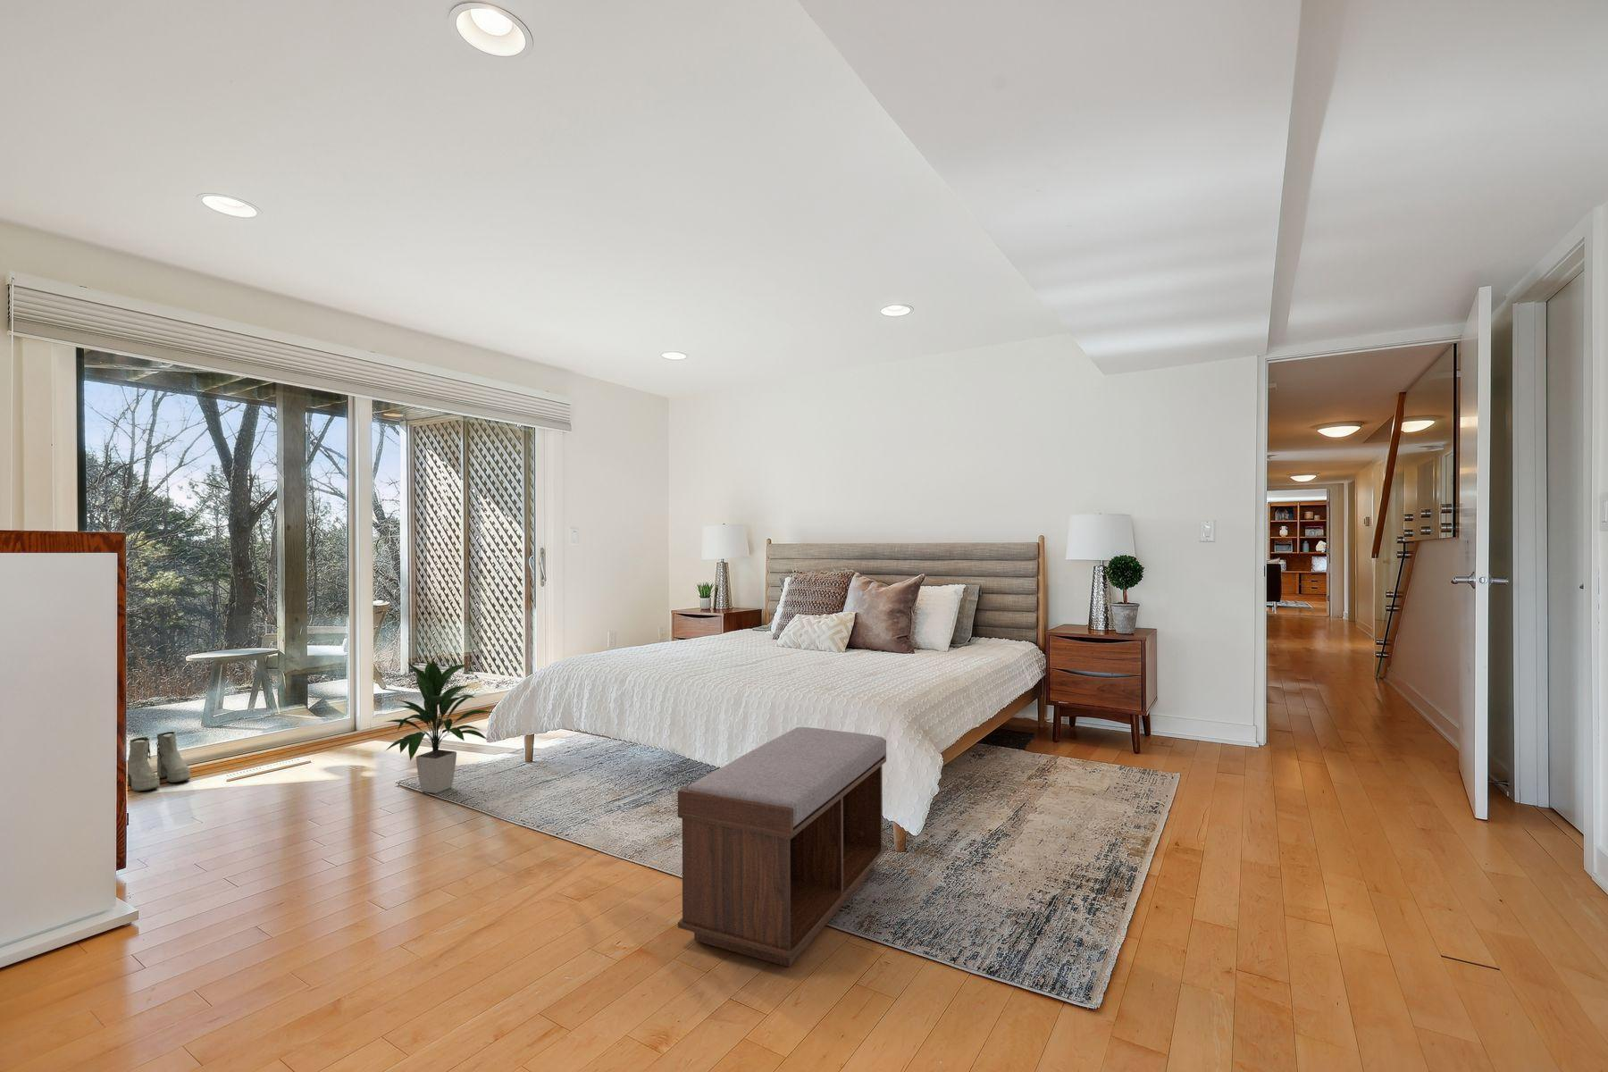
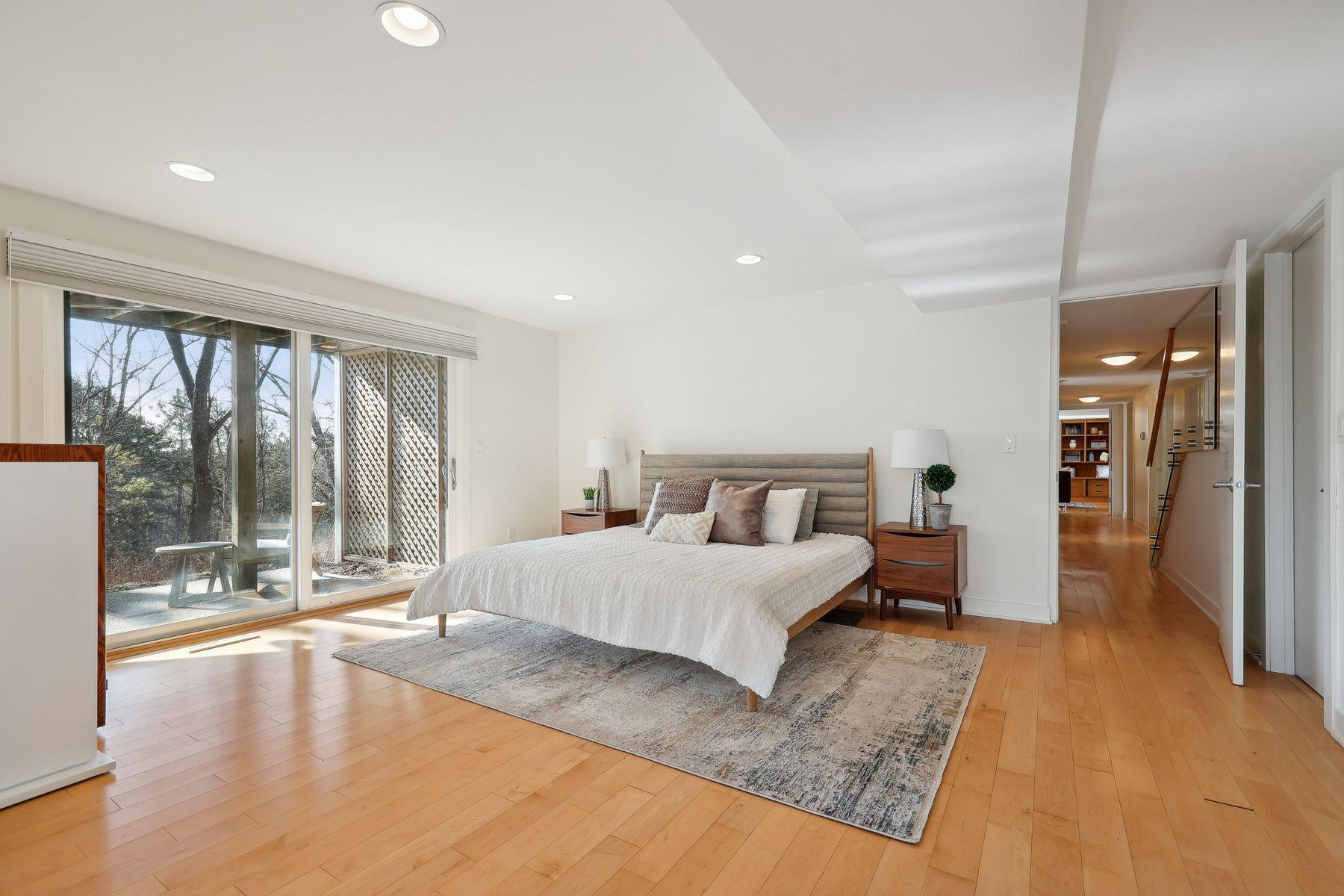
- indoor plant [384,658,495,794]
- boots [127,731,191,792]
- bench [677,726,888,968]
